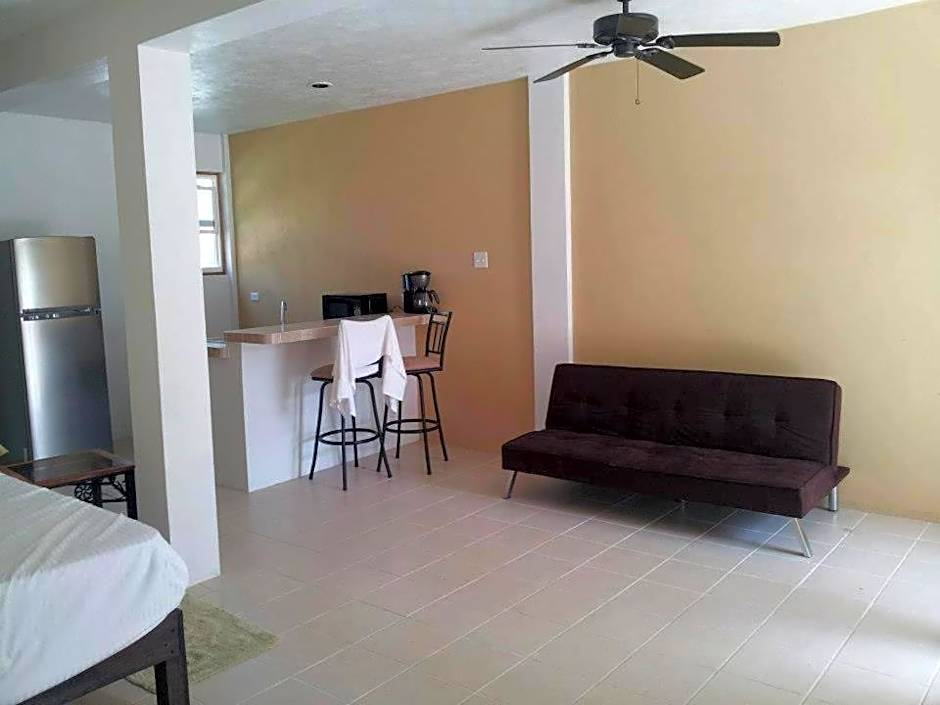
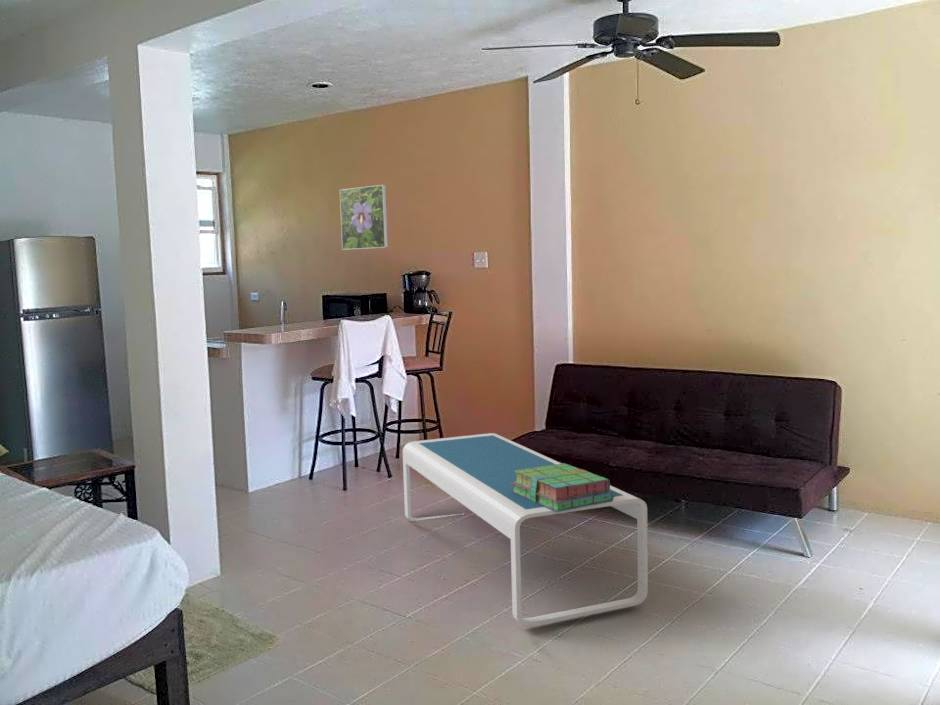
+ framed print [339,184,389,251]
+ stack of books [511,462,614,512]
+ coffee table [402,432,649,628]
